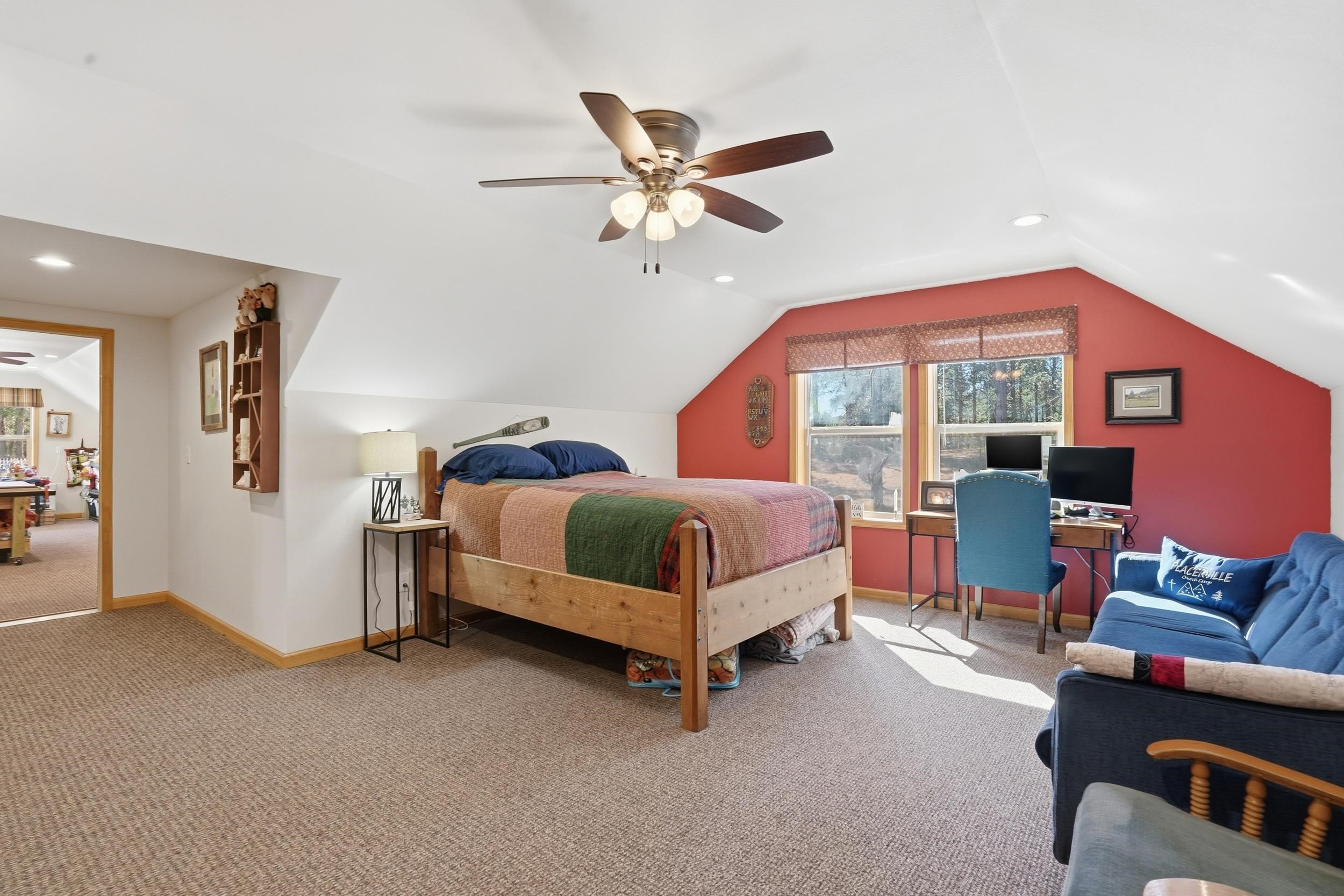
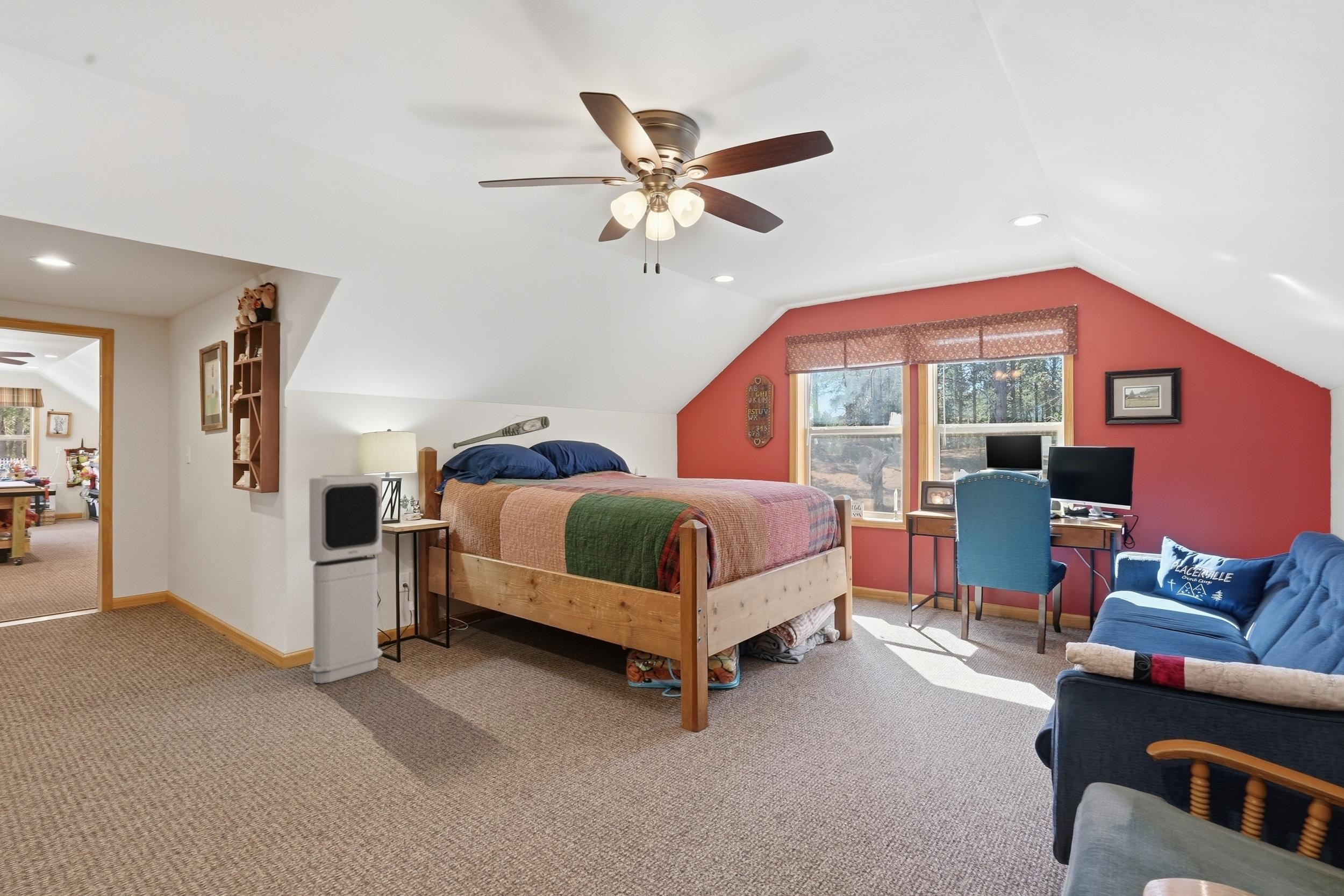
+ air purifier [309,475,383,684]
